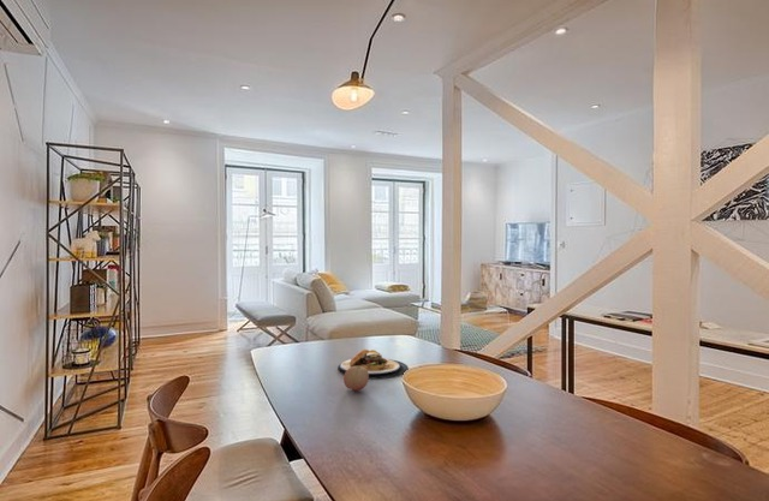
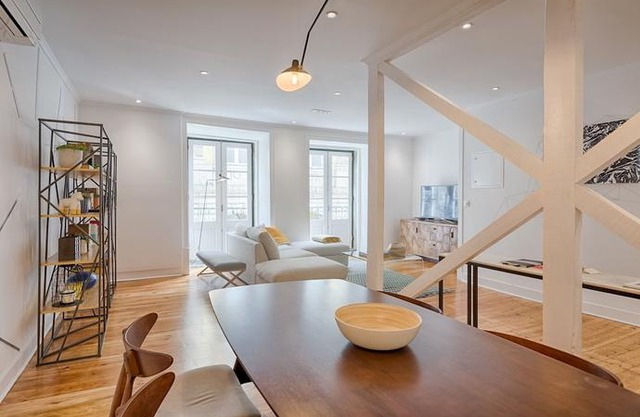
- fruit [342,366,370,392]
- plate [336,348,410,378]
